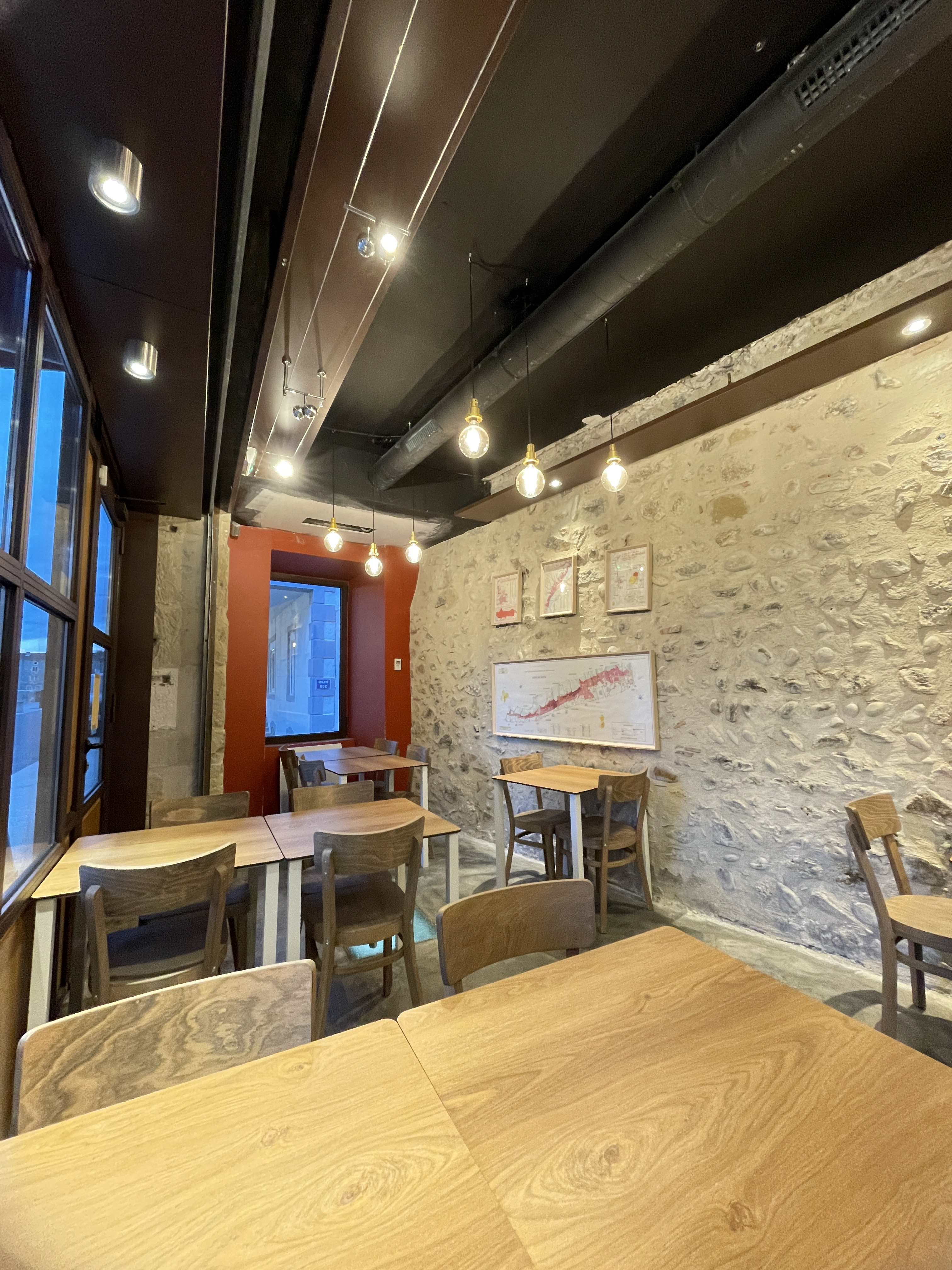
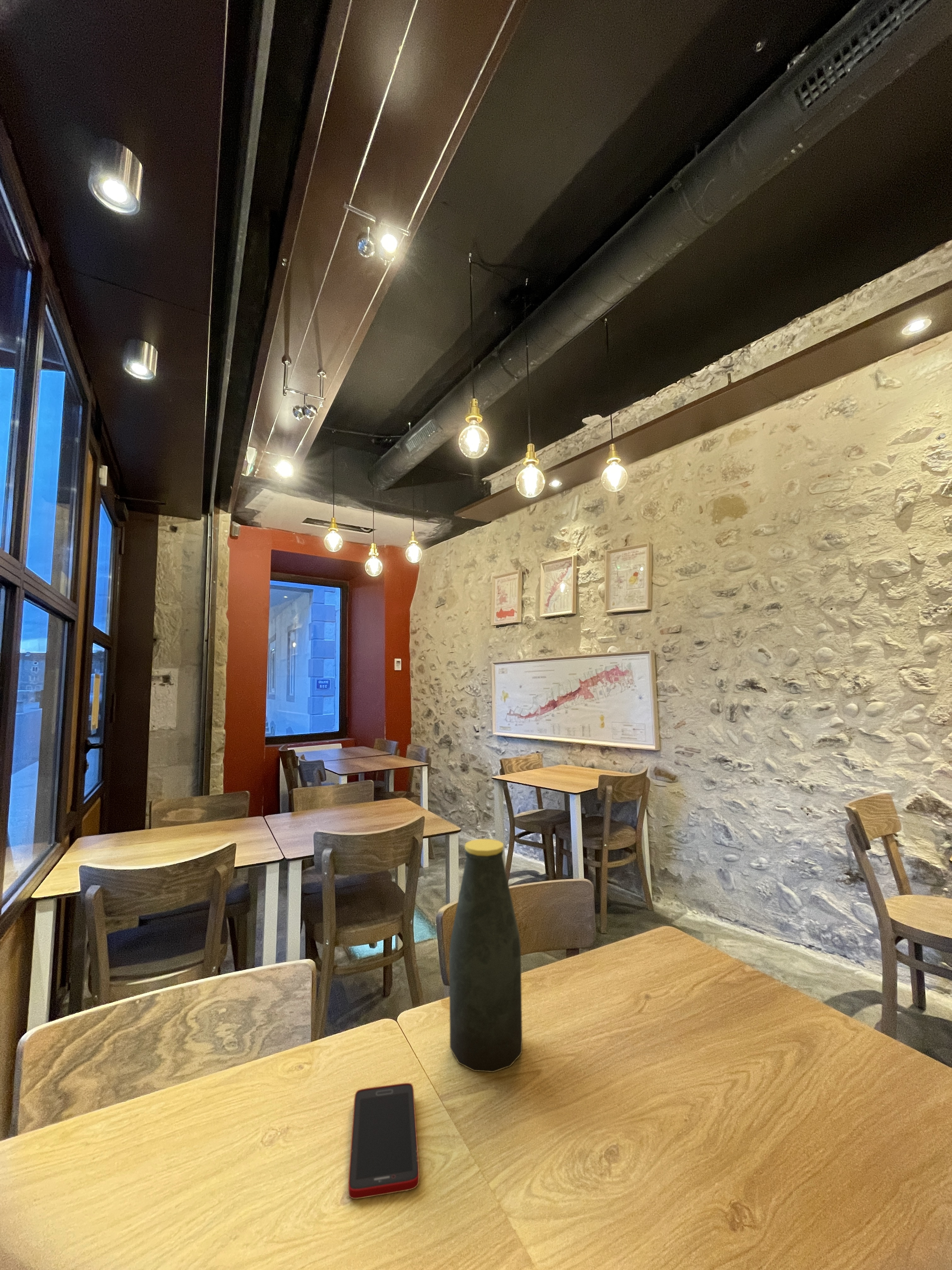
+ cell phone [348,1083,420,1199]
+ bottle [449,838,523,1073]
